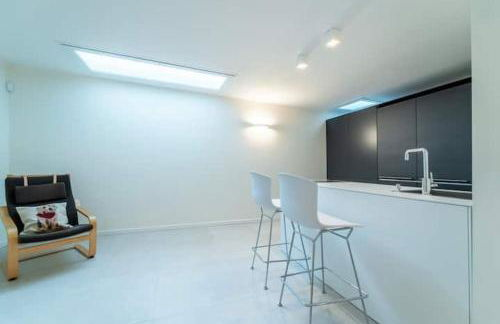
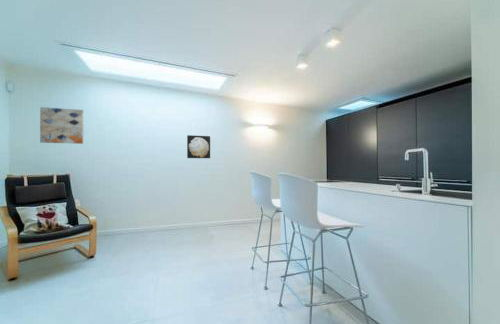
+ wall art [39,106,84,145]
+ wall art [186,134,211,159]
